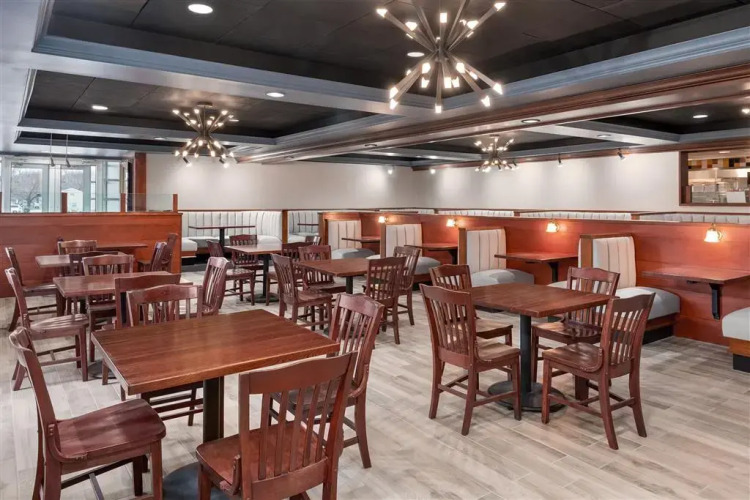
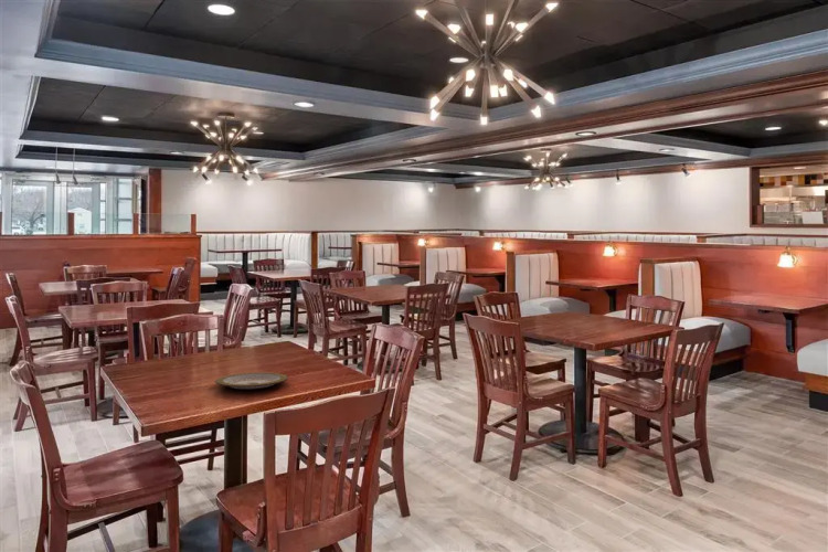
+ plate [214,371,289,391]
